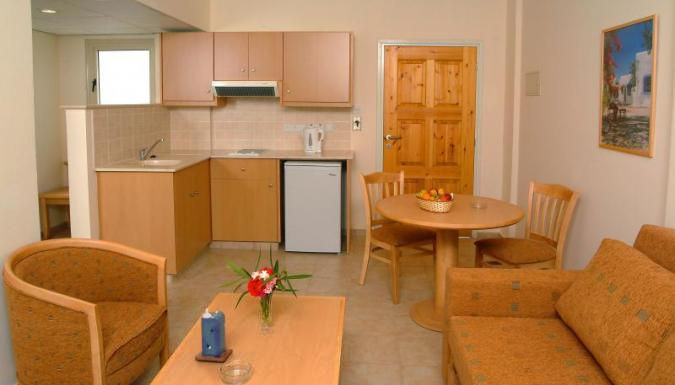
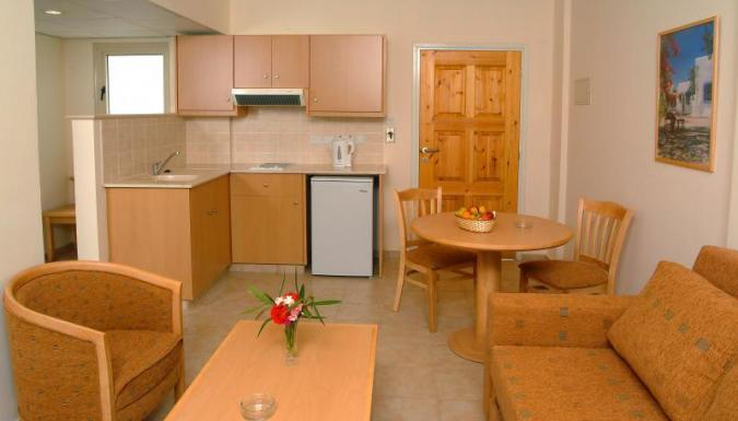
- candle [194,307,233,363]
